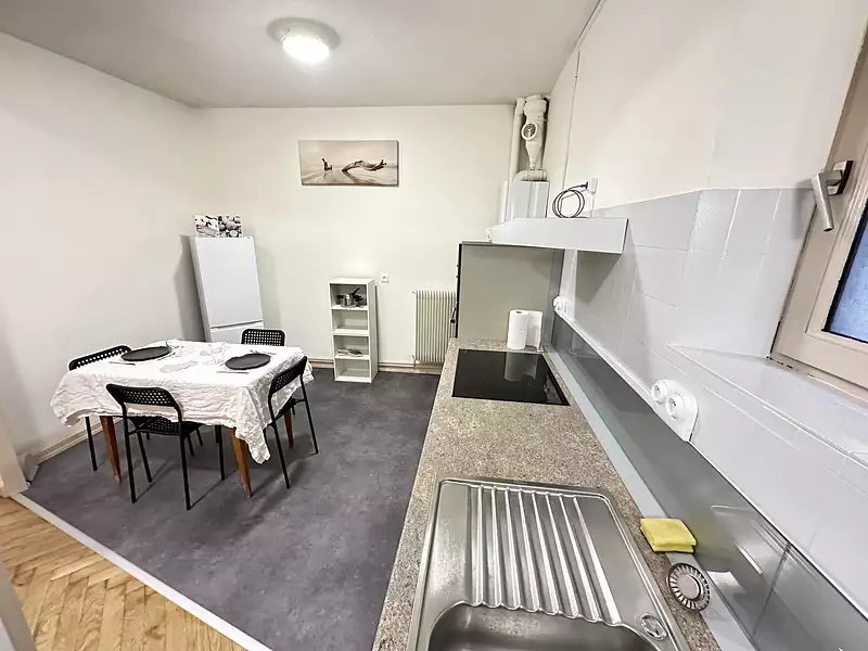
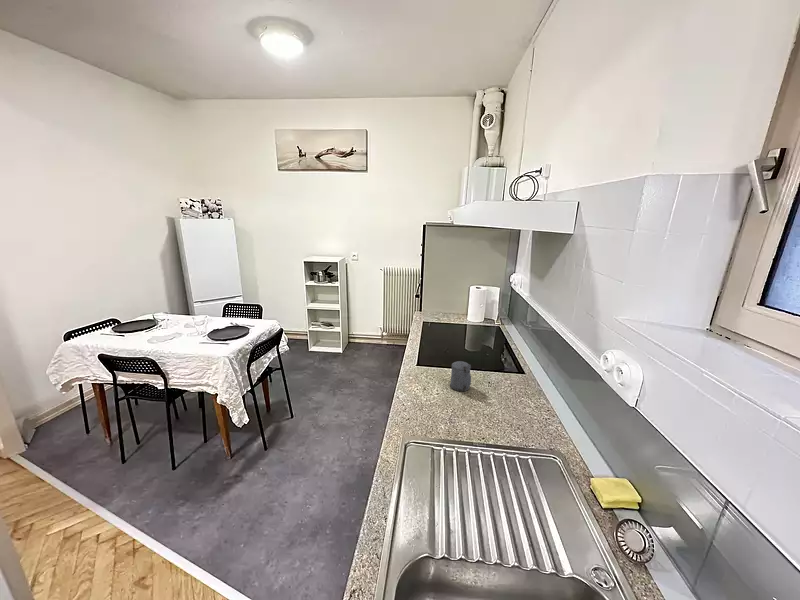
+ beer stein [449,360,472,392]
